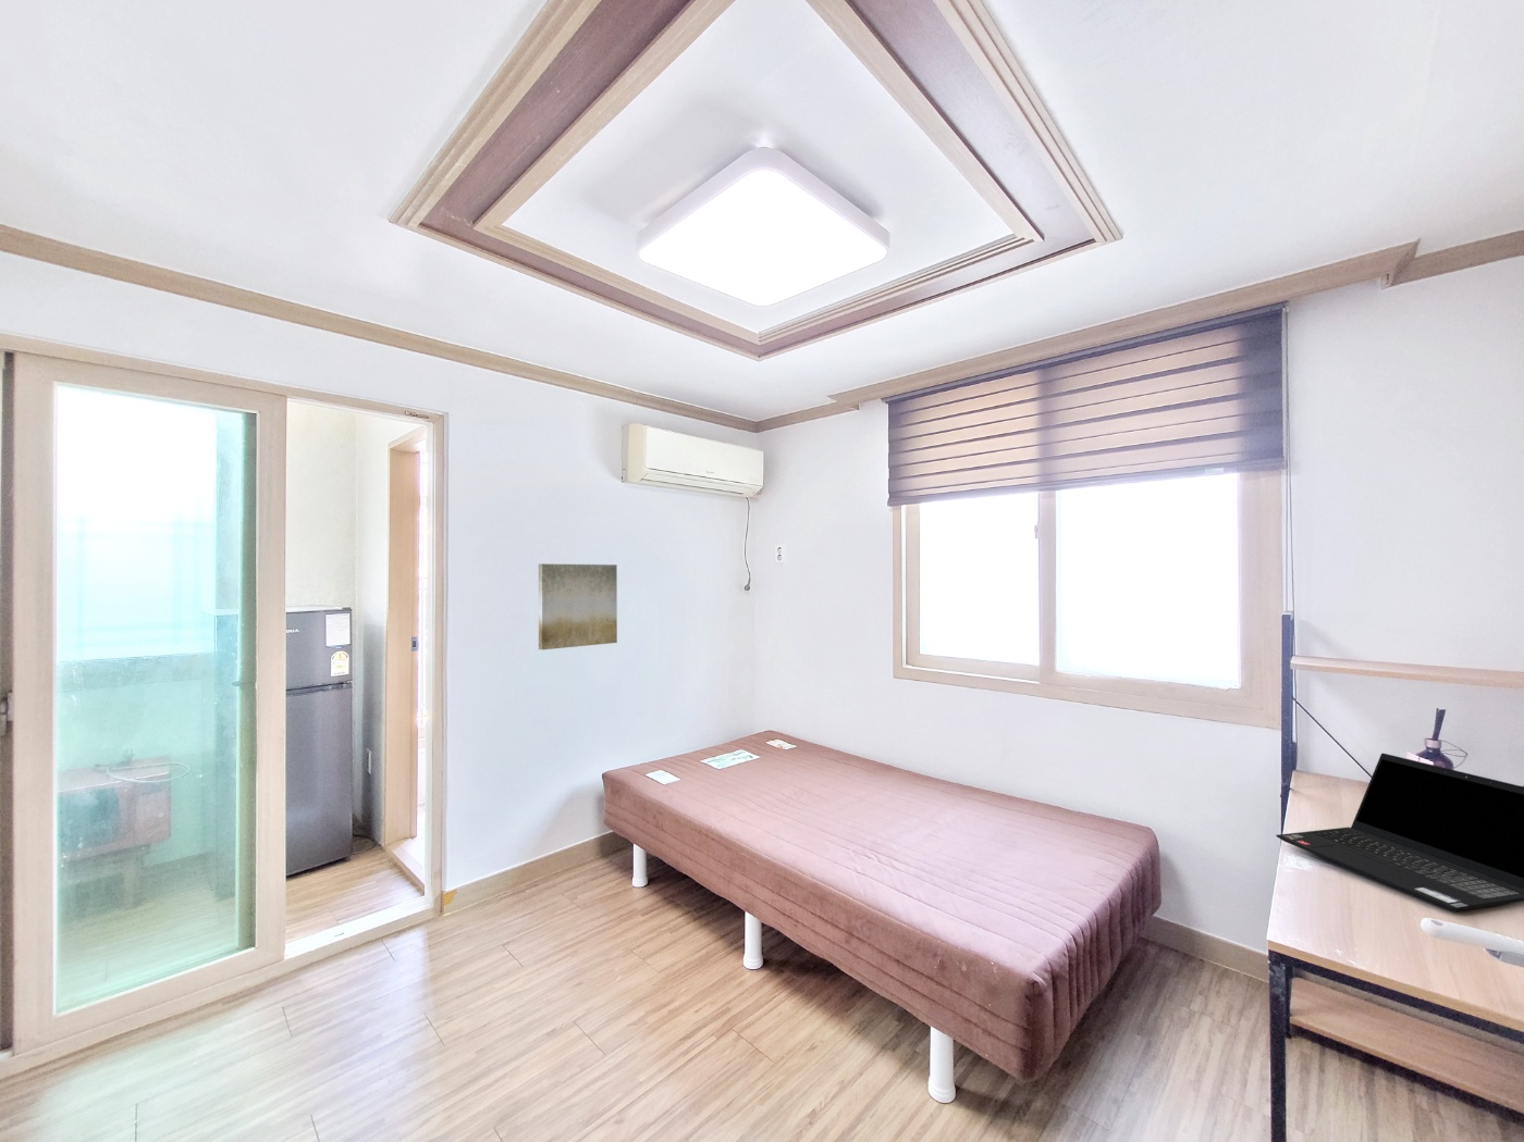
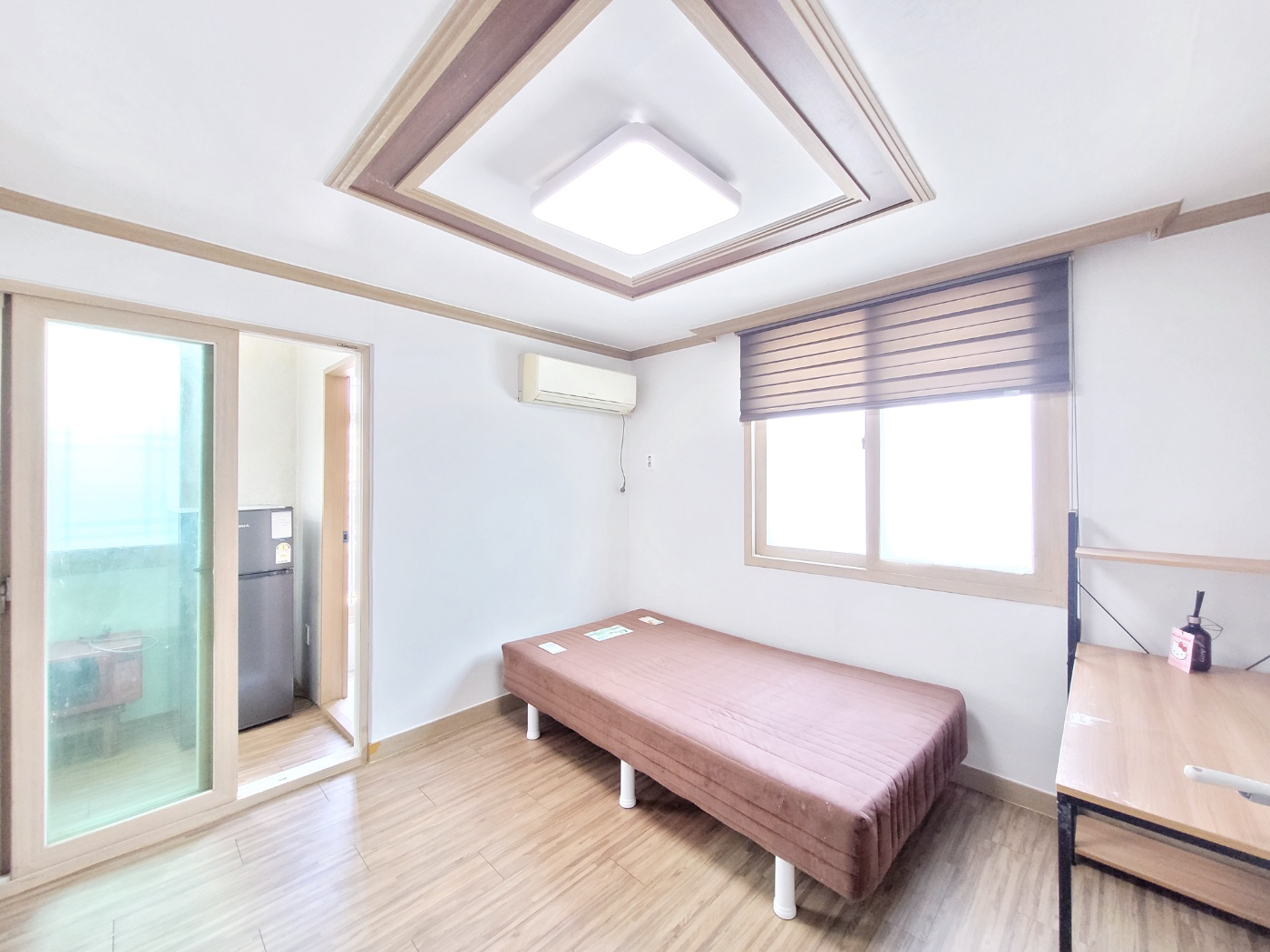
- wall art [538,564,618,650]
- laptop computer [1274,752,1524,913]
